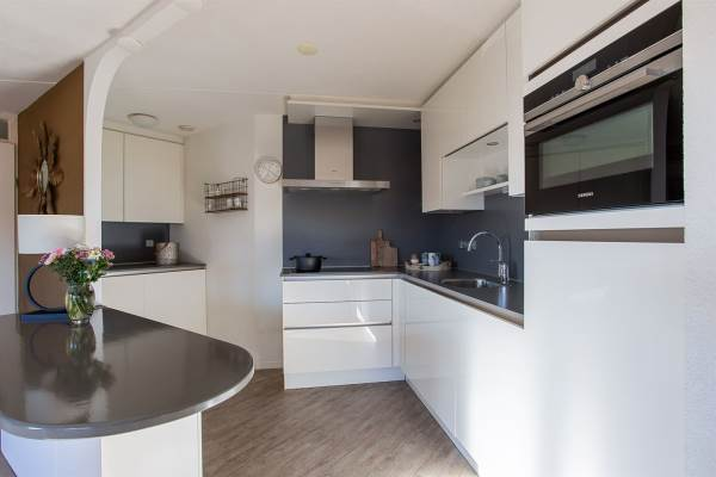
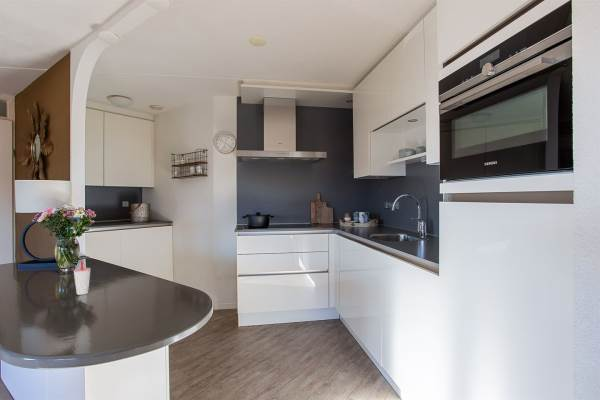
+ cup [72,260,92,296]
